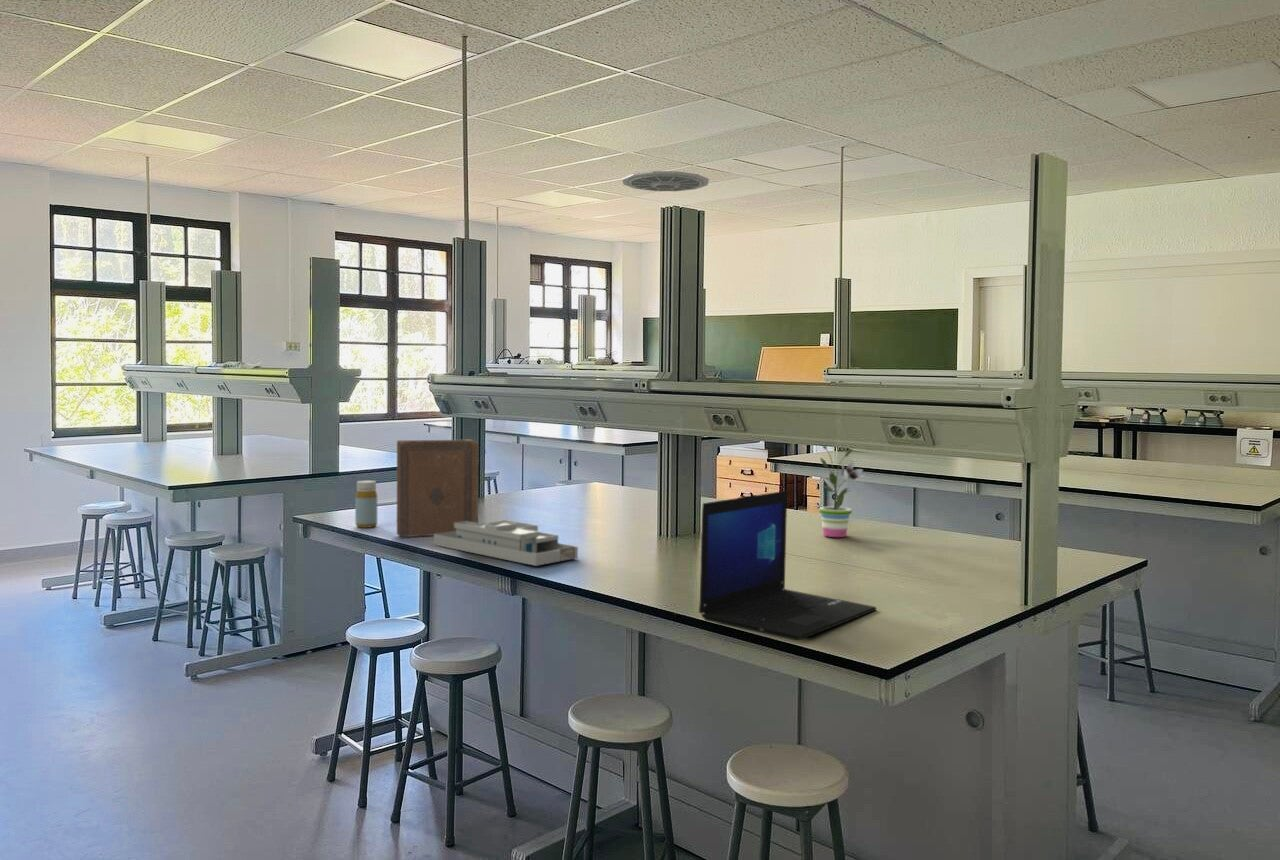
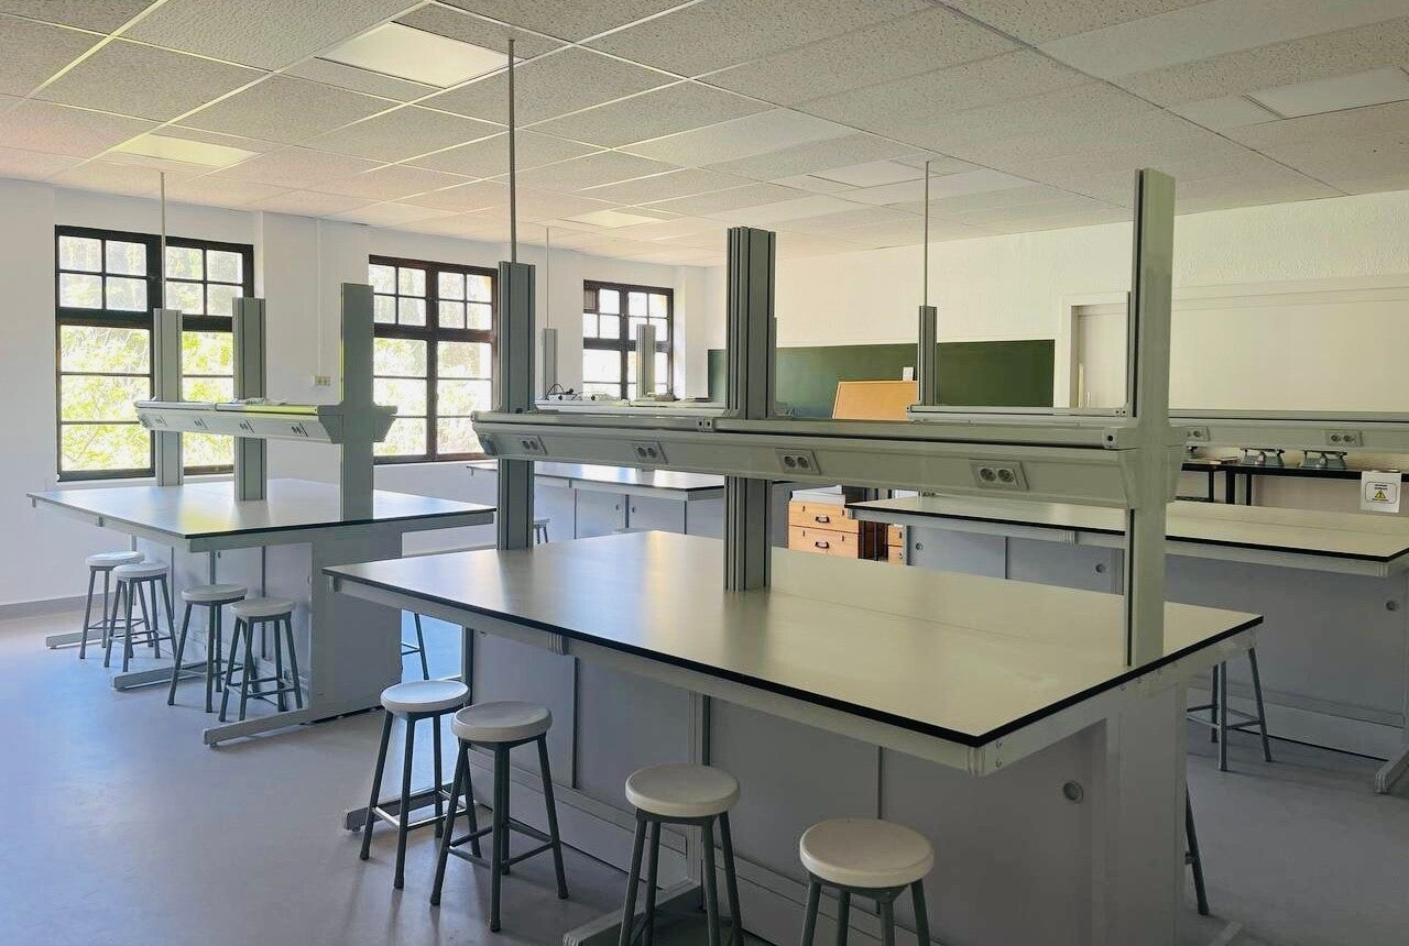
- potted plant [818,445,866,538]
- desk organizer [433,519,579,567]
- laptop [698,490,878,641]
- book [396,439,480,538]
- bottle [354,479,378,529]
- ceiling vent [621,170,710,192]
